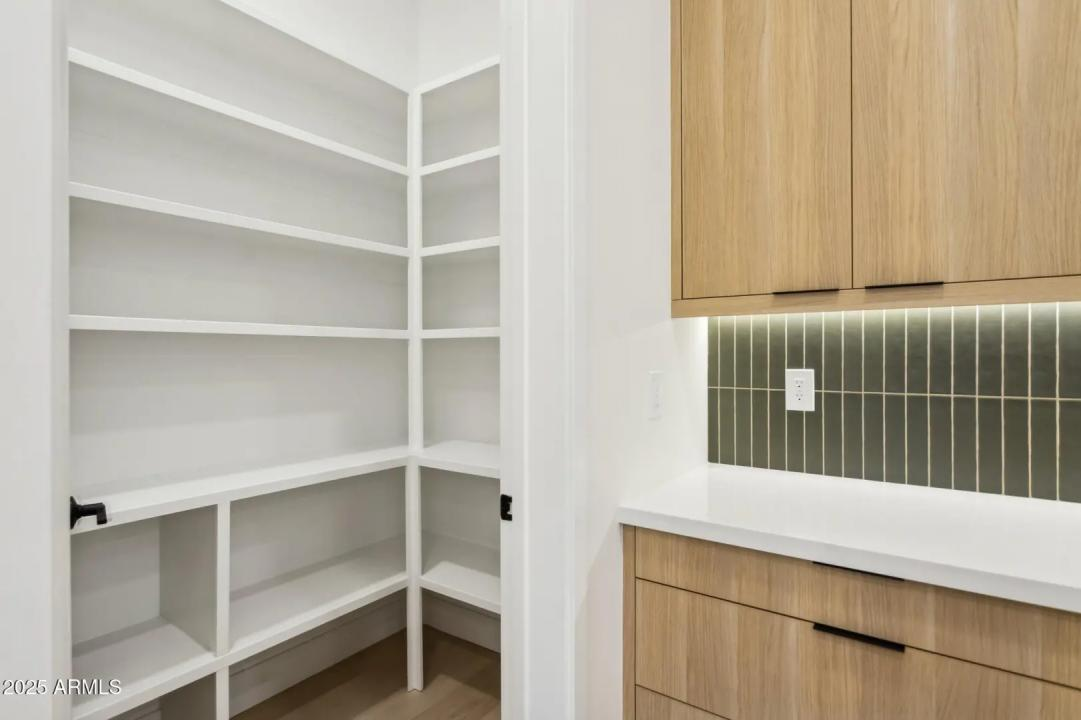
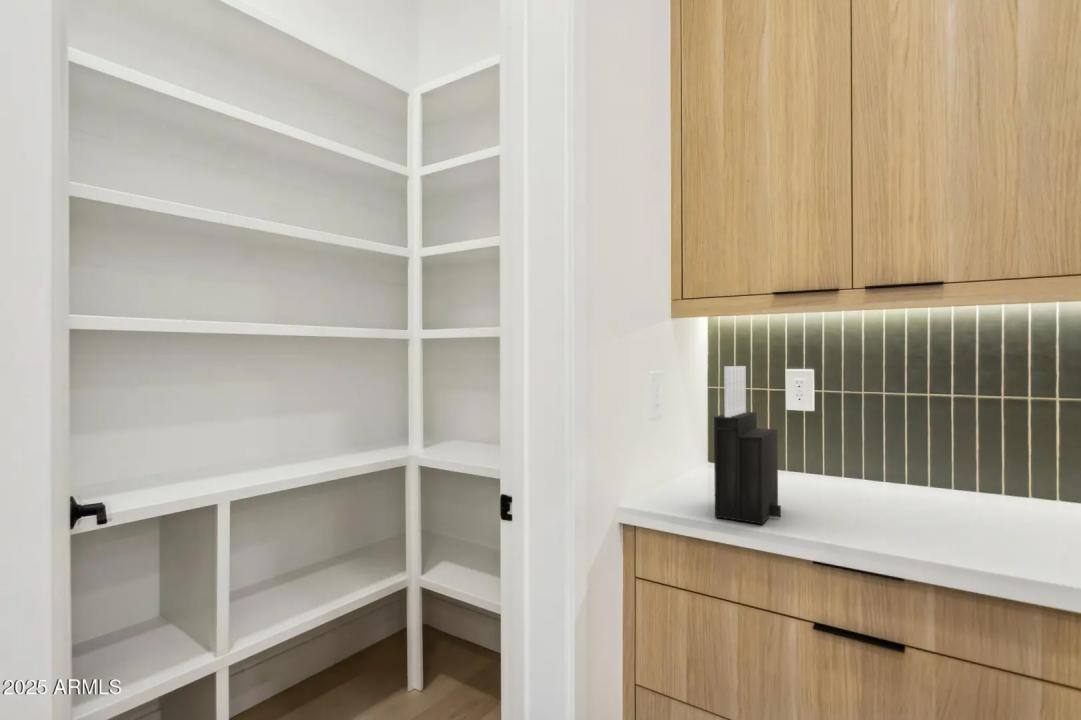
+ knife block [713,365,782,526]
